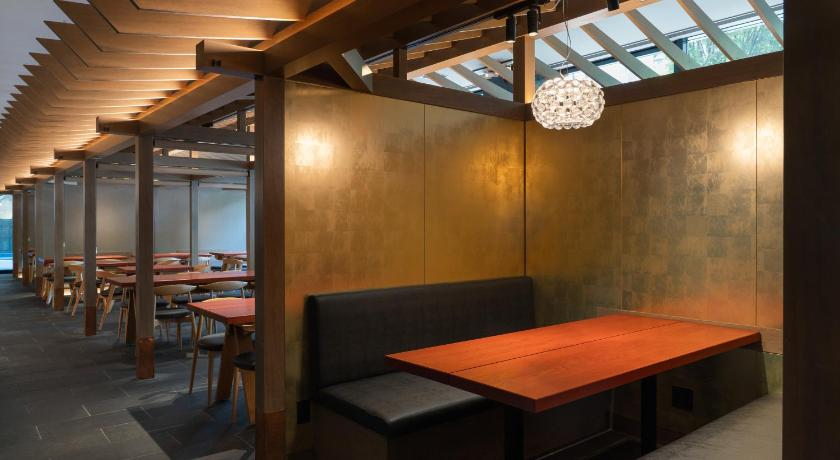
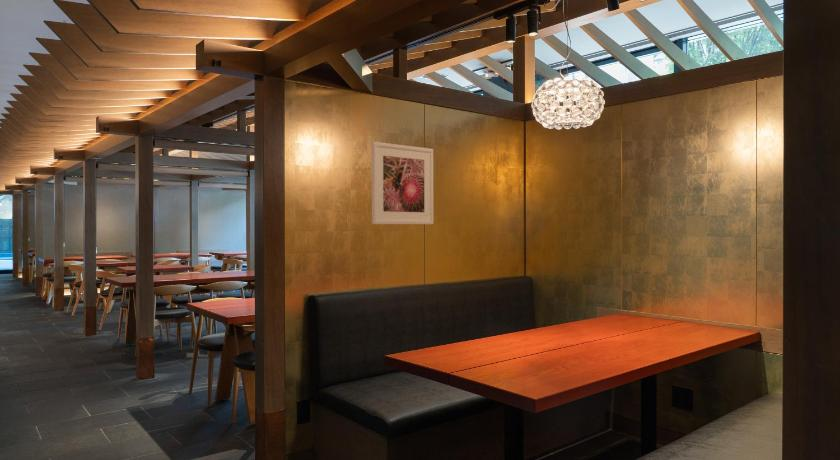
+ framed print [371,141,434,225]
